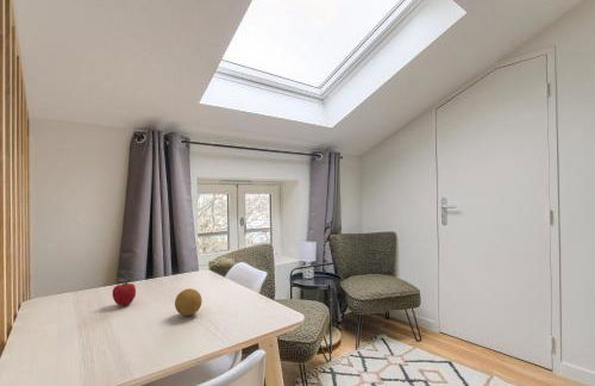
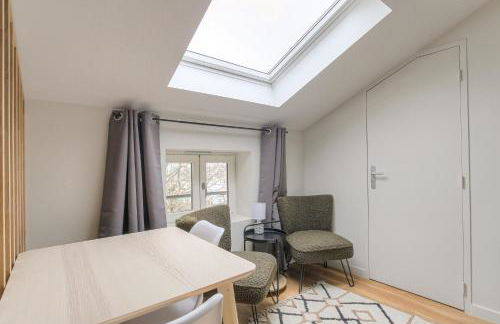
- fruit [174,287,203,317]
- fruit [111,280,137,306]
